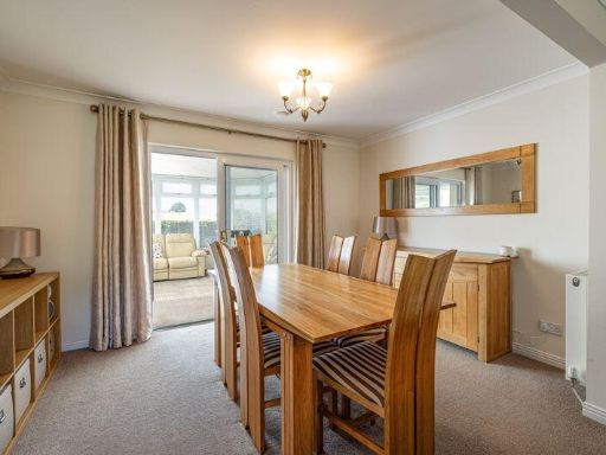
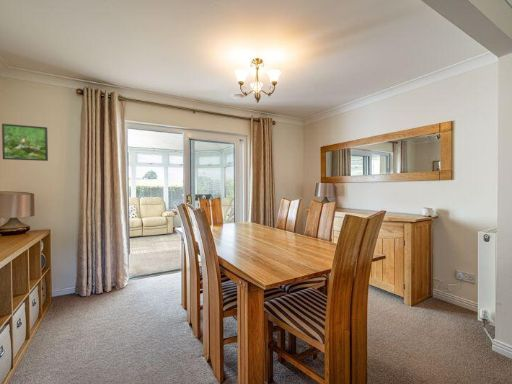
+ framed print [1,123,49,162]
